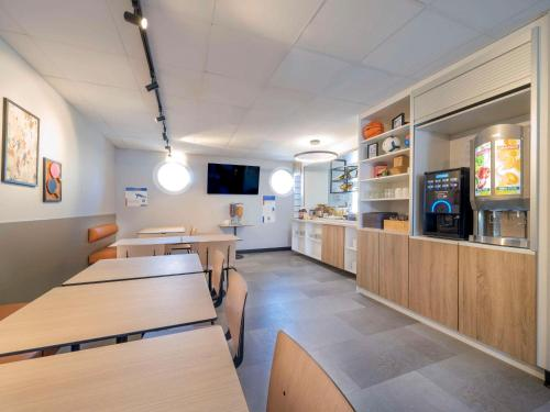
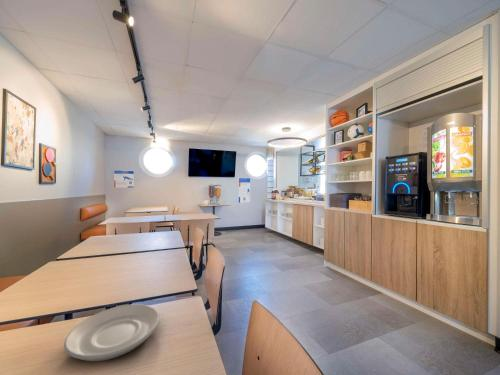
+ plate [63,303,161,362]
